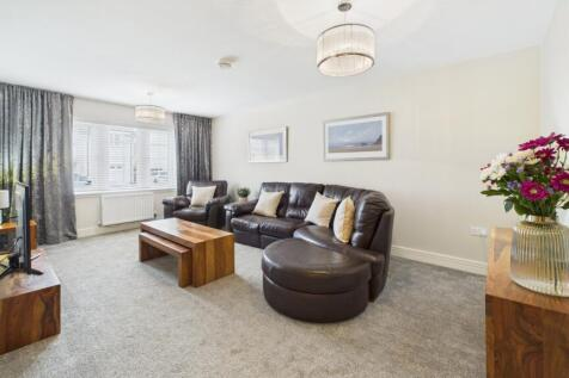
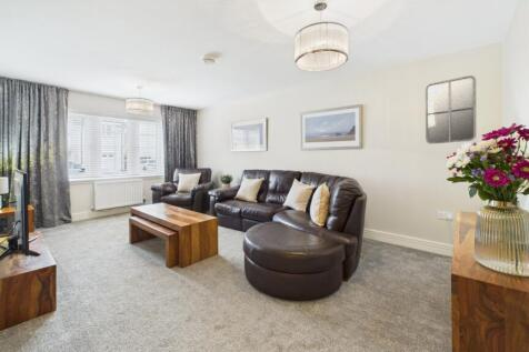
+ home mirror [425,74,477,144]
